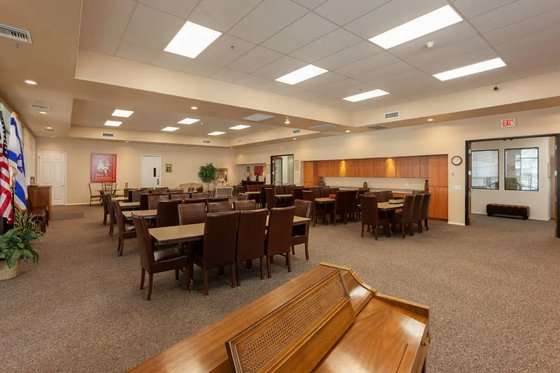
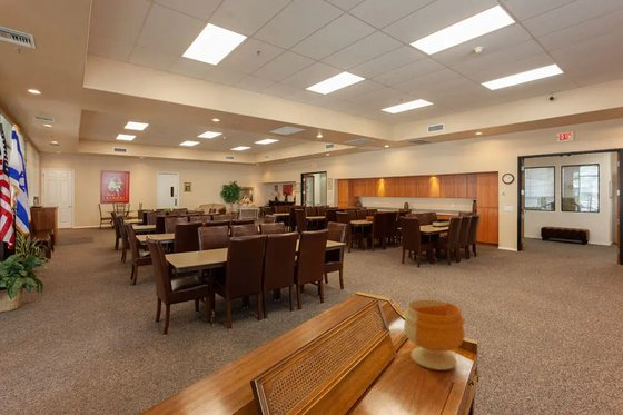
+ footed bowl [403,298,465,372]
